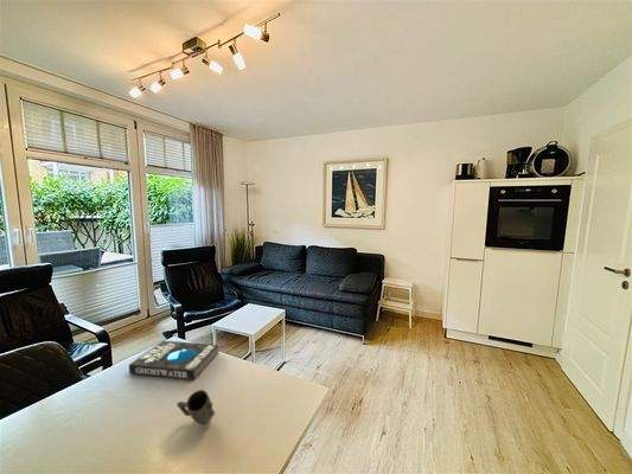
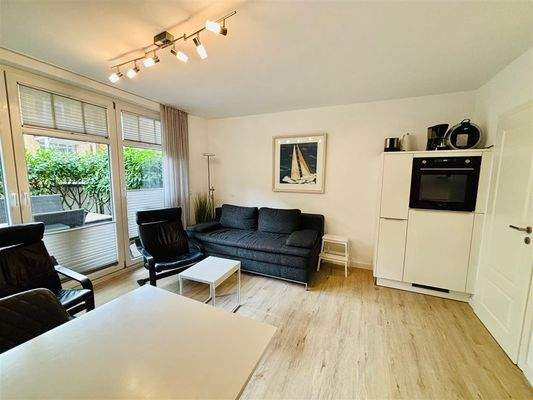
- book [128,339,221,382]
- mug [175,389,216,425]
